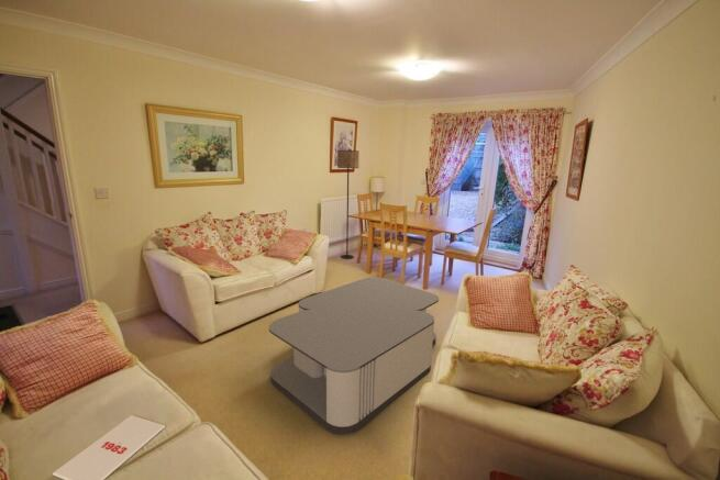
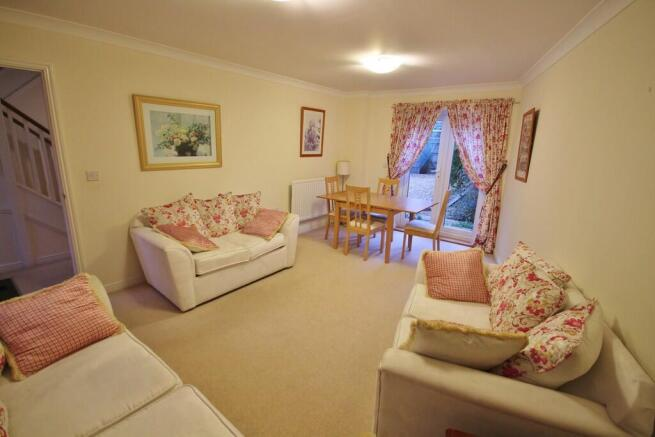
- floor lamp [336,149,361,259]
- magazine [52,414,166,480]
- coffee table [268,276,440,436]
